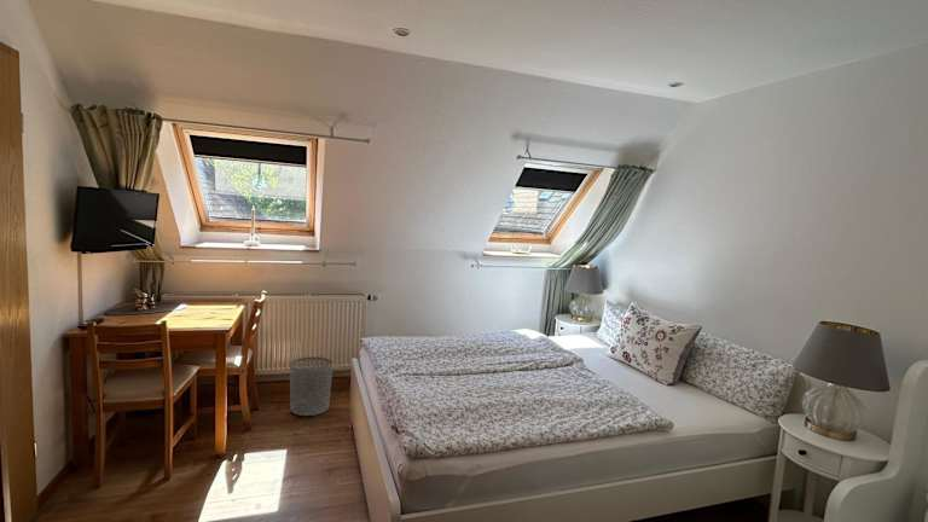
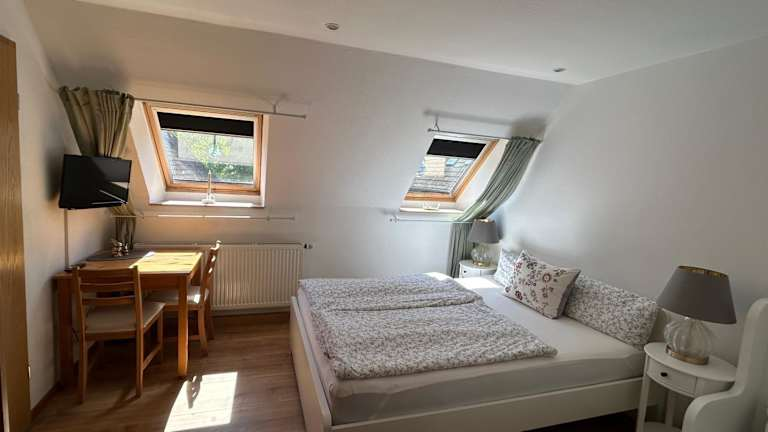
- waste bin [289,355,334,417]
